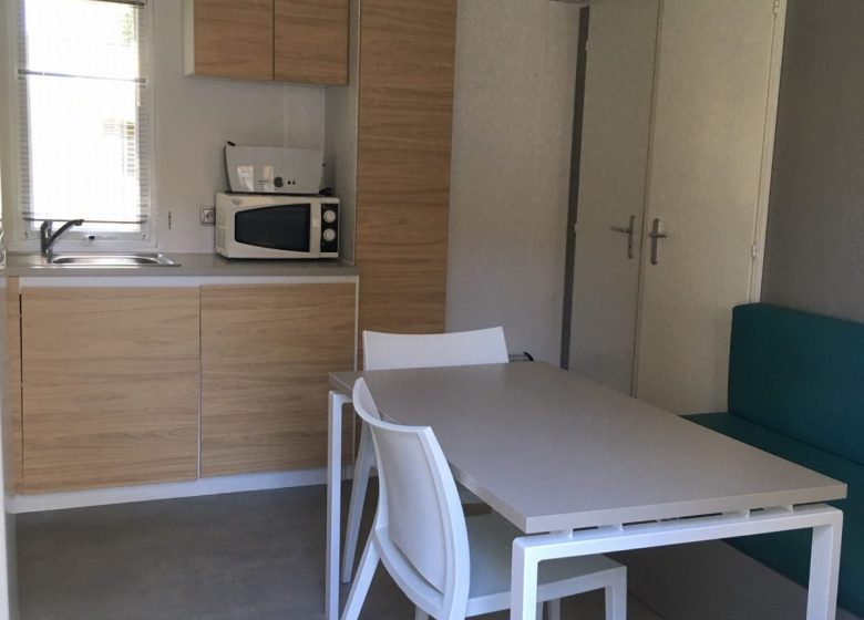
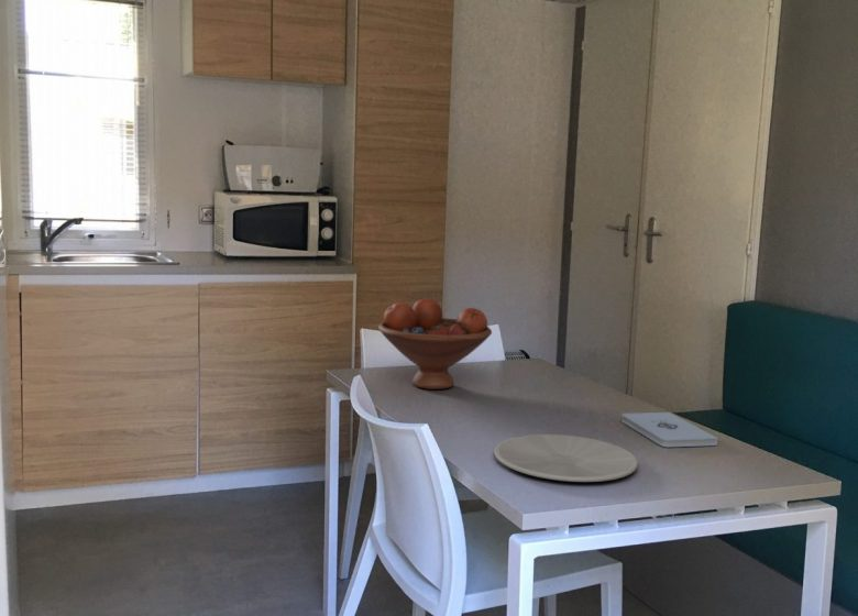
+ plate [493,433,639,483]
+ fruit bowl [377,297,493,391]
+ notepad [620,411,718,448]
